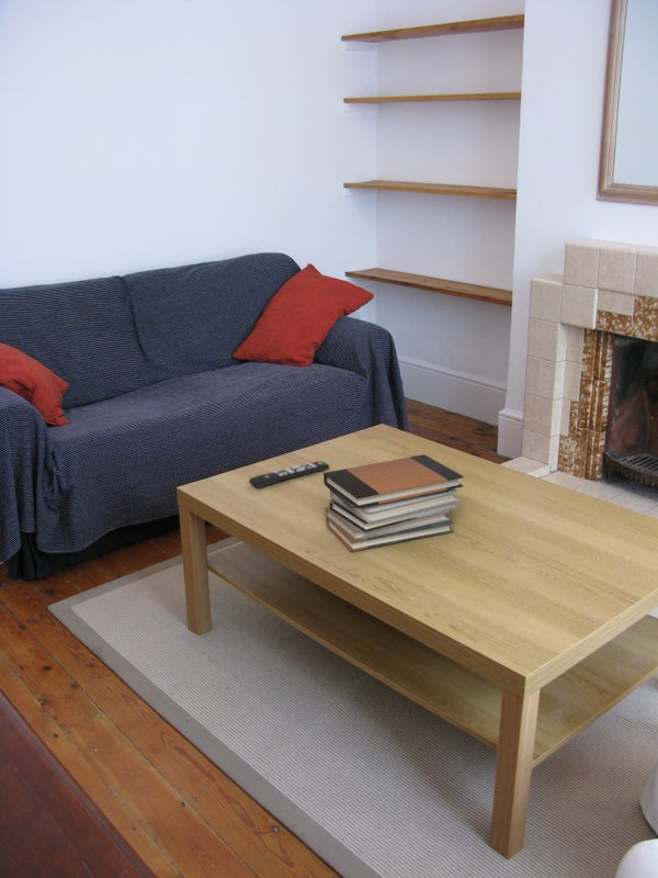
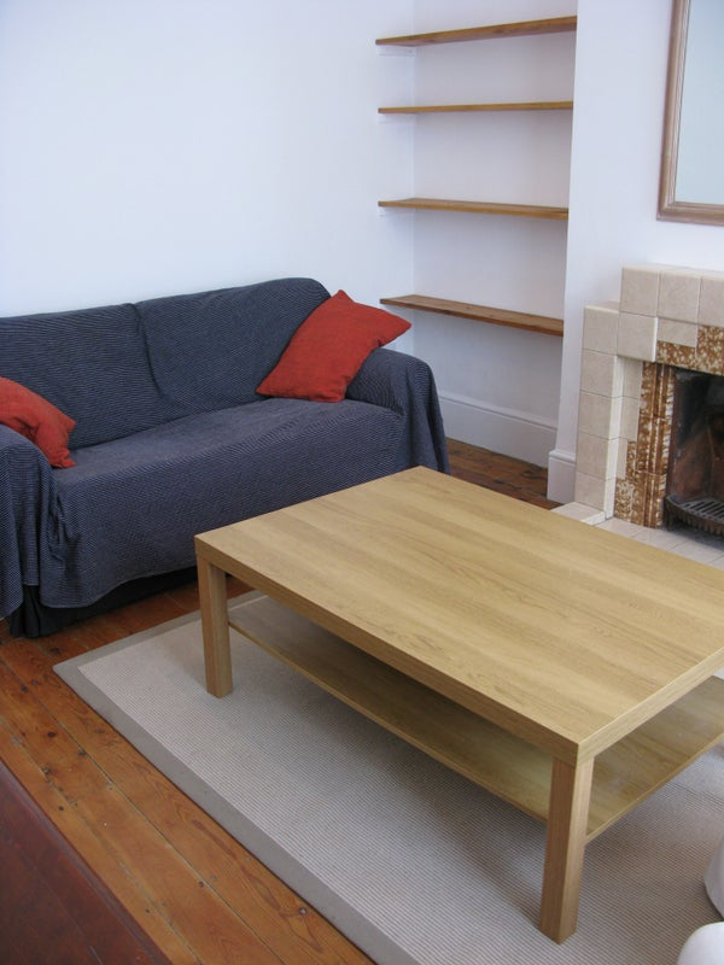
- remote control [248,460,330,489]
- book stack [322,453,464,552]
